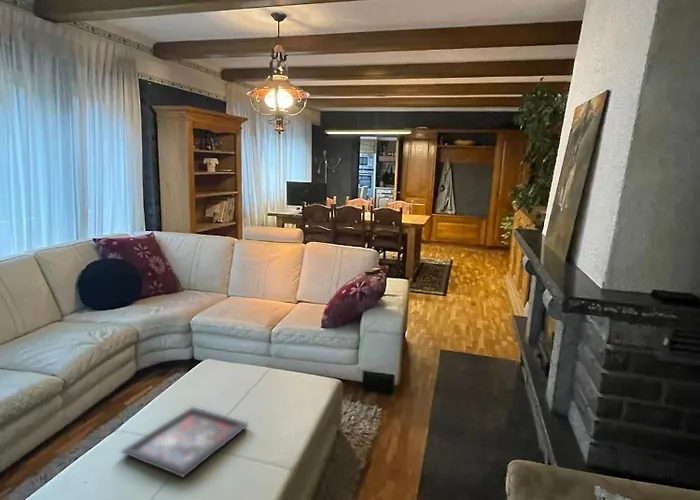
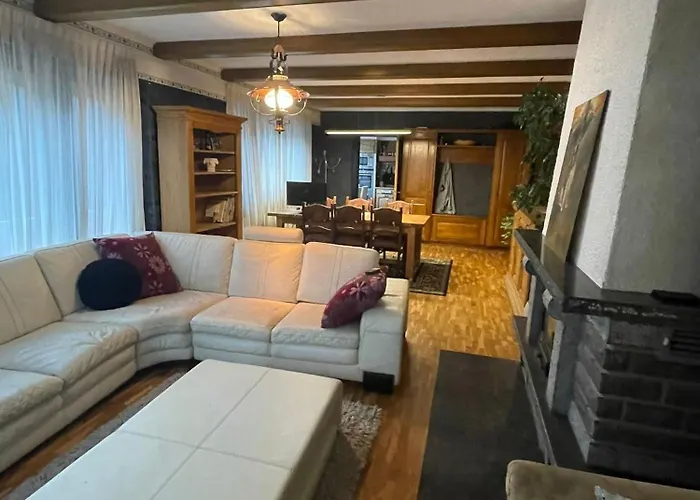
- decorative tray [120,406,249,479]
